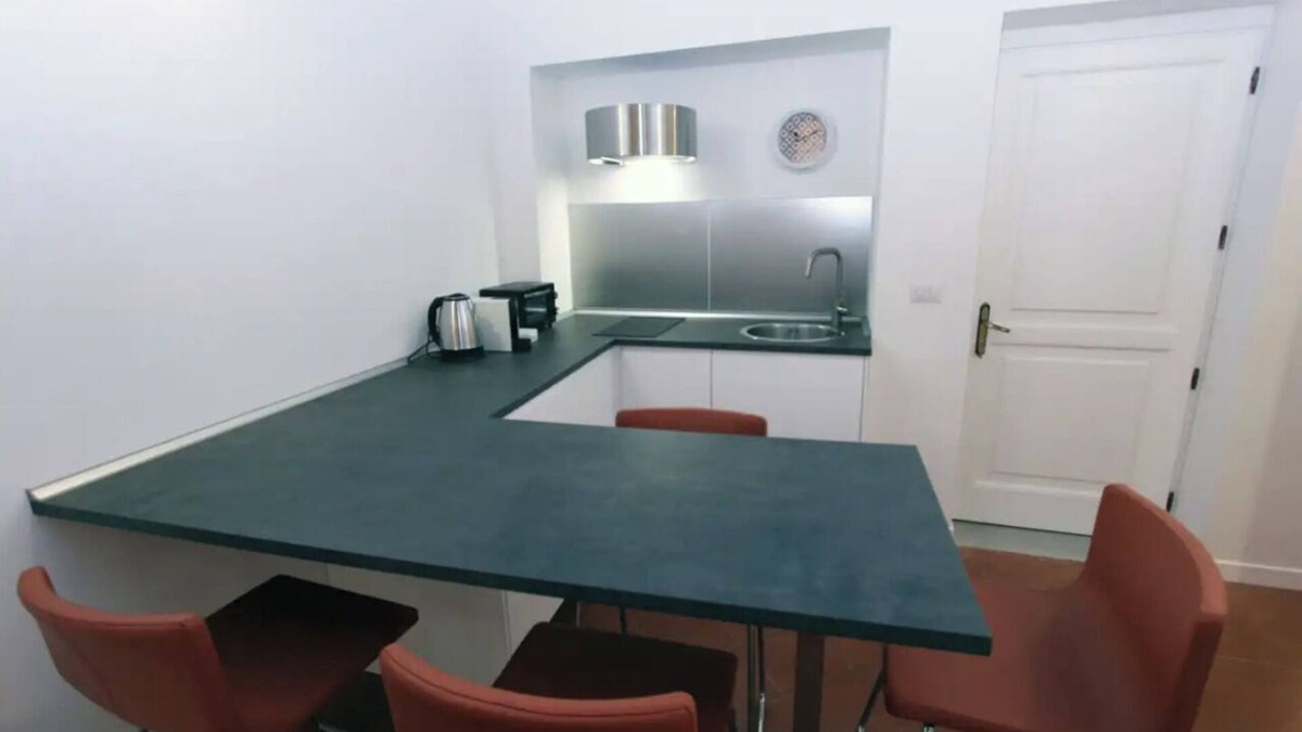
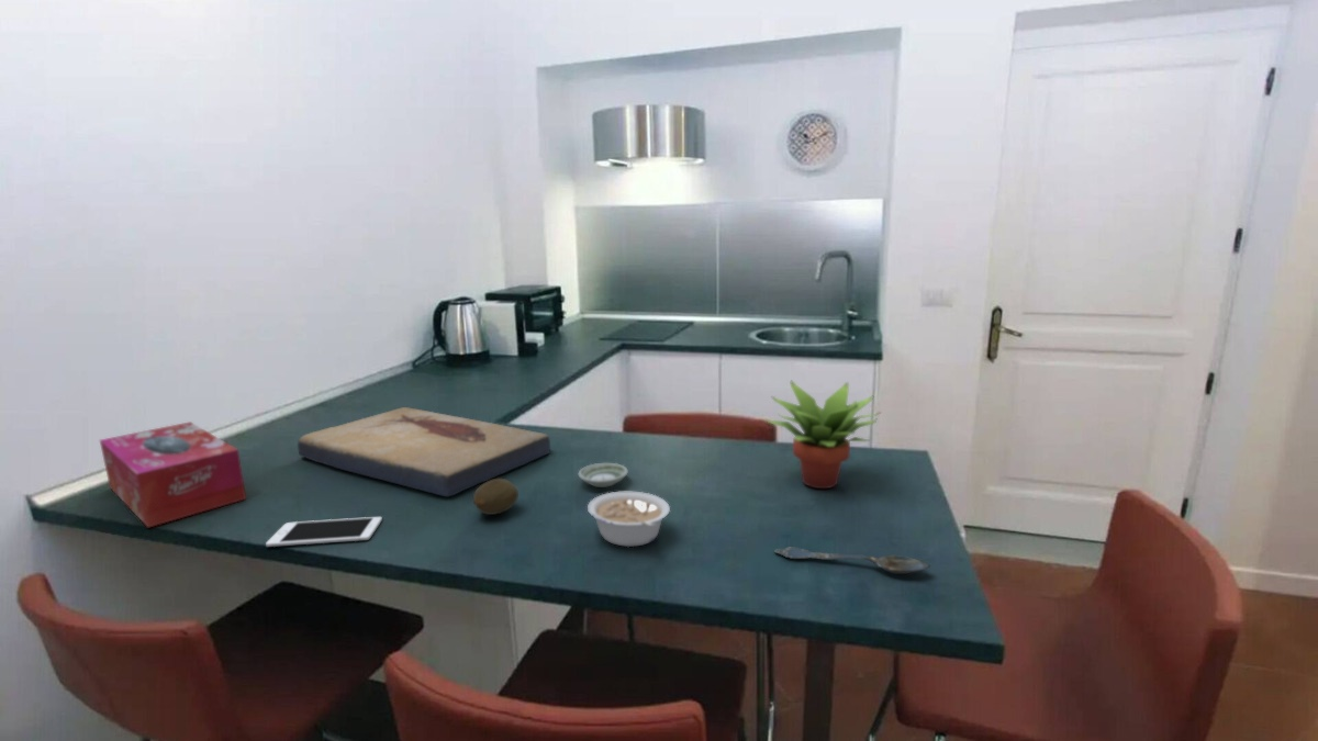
+ spoon [773,547,930,575]
+ fish fossil [297,406,551,497]
+ cell phone [265,516,383,548]
+ fruit [472,478,520,516]
+ succulent plant [764,380,882,490]
+ saucer [578,462,629,489]
+ legume [587,491,671,548]
+ tissue box [99,420,247,529]
